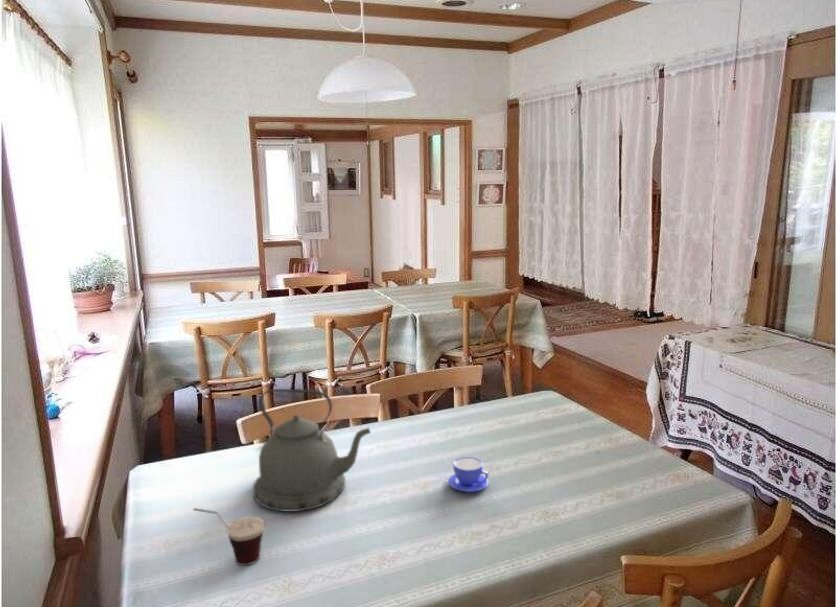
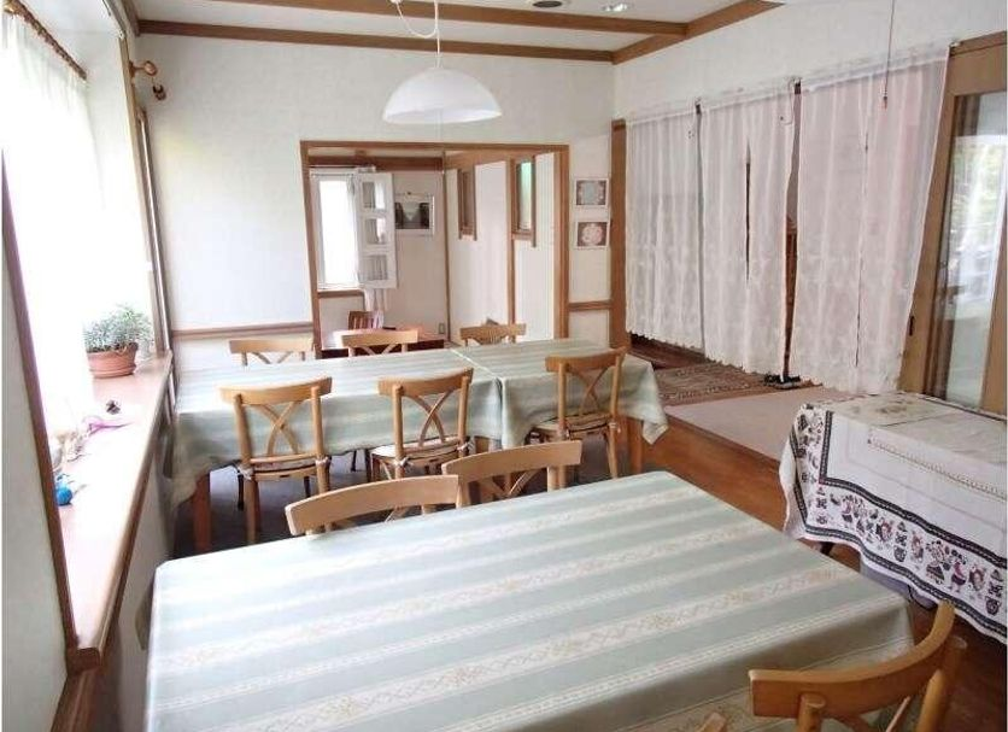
- teacup [447,456,490,493]
- kettle [252,388,372,513]
- cup [192,507,265,566]
